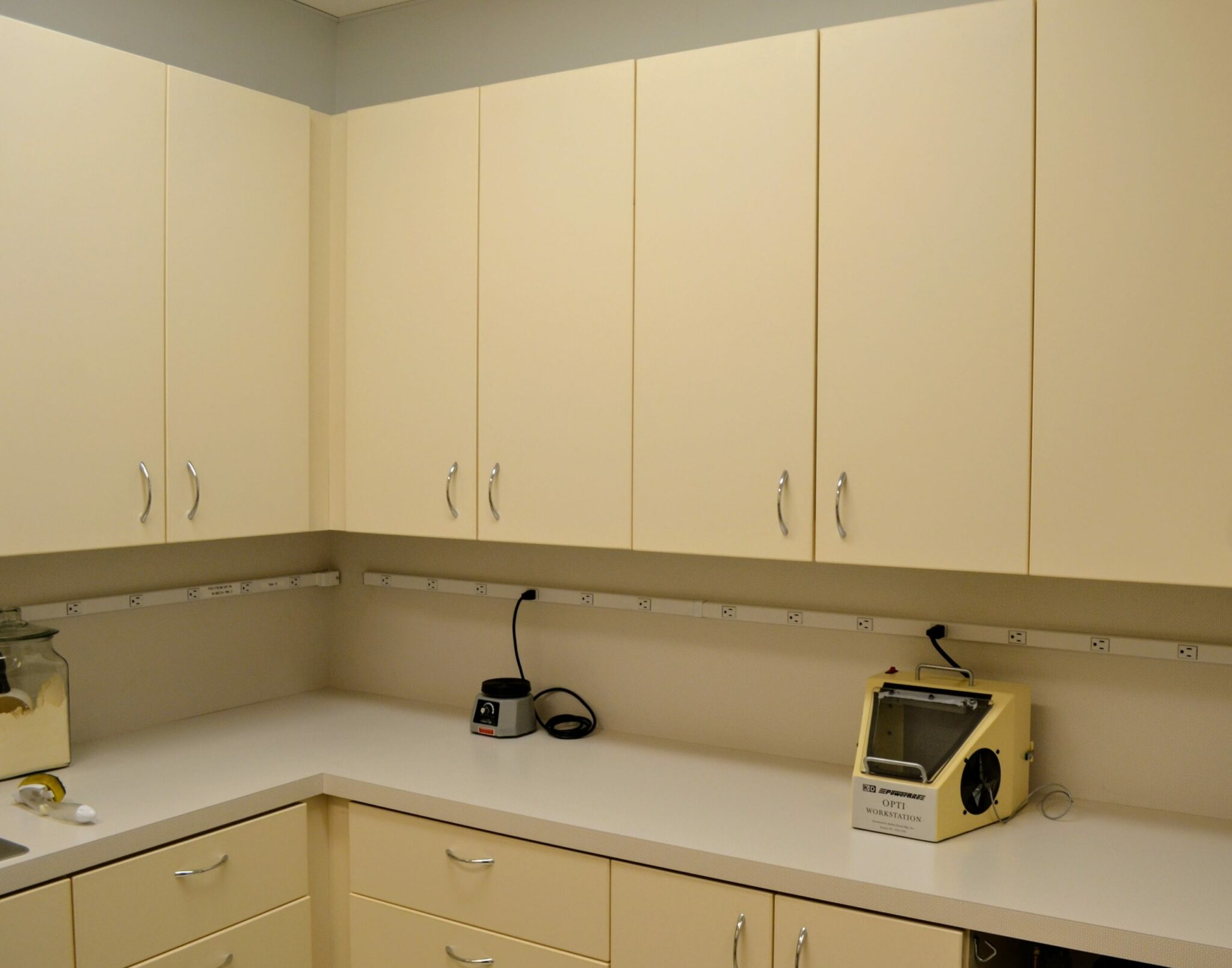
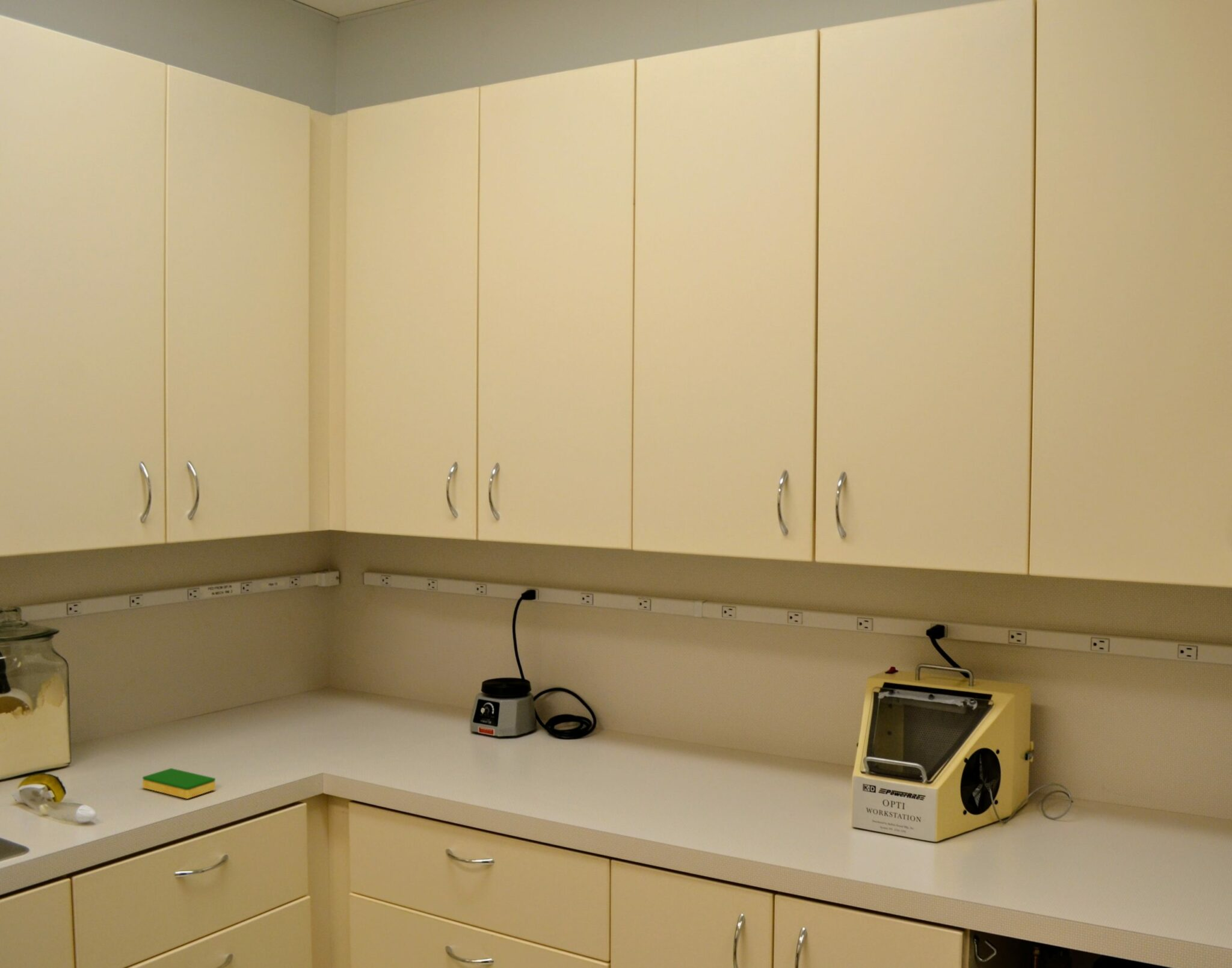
+ dish sponge [142,768,216,800]
